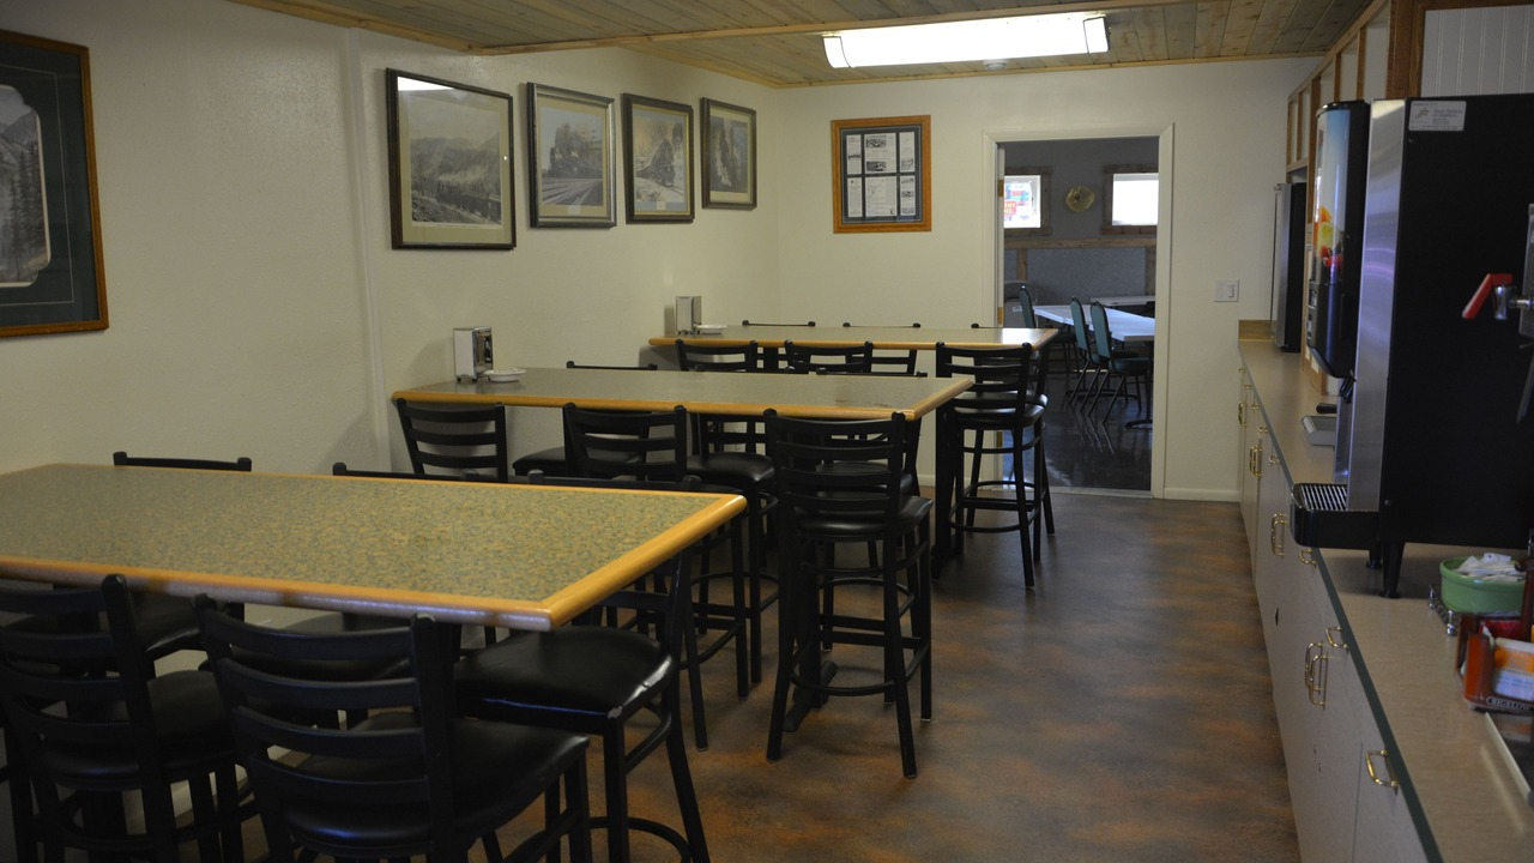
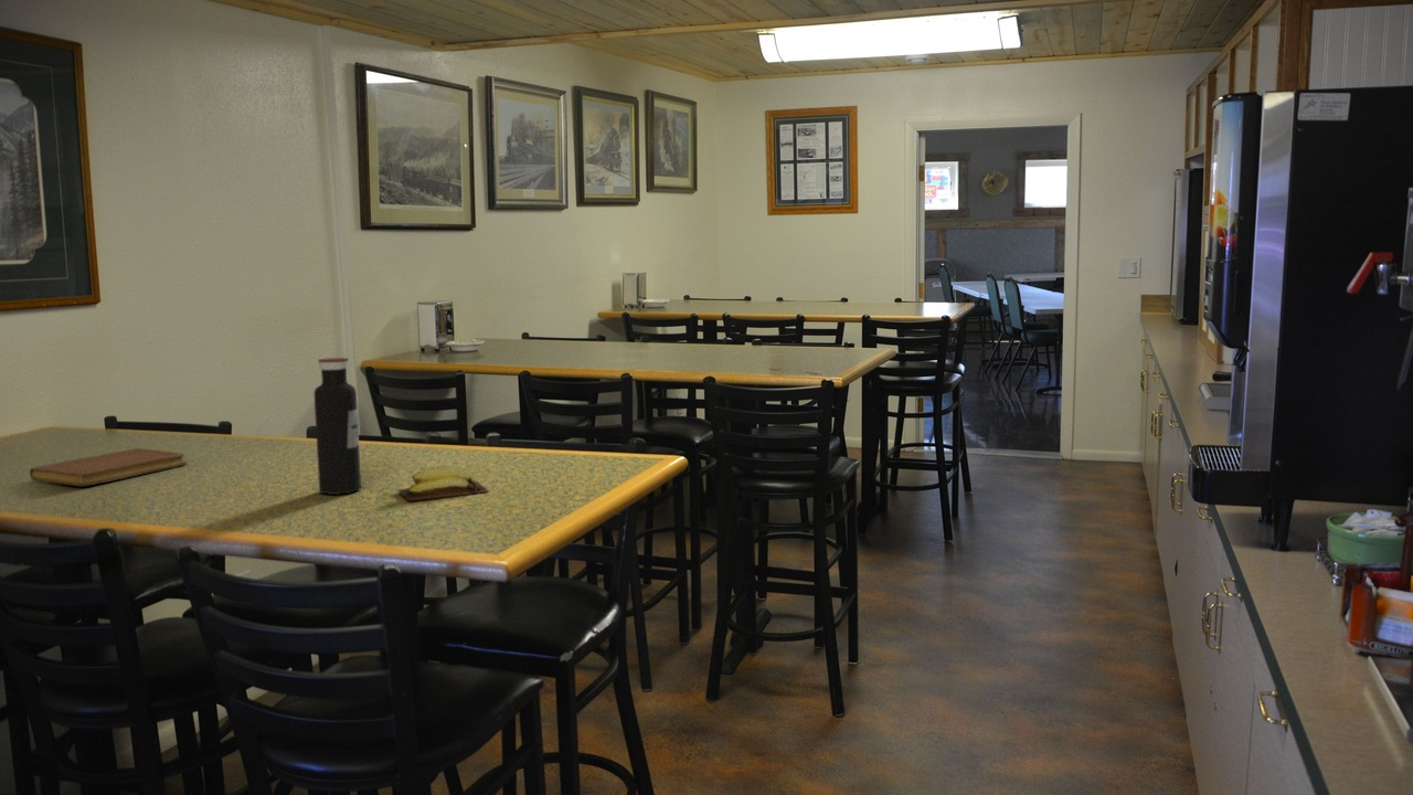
+ notebook [29,447,188,487]
+ banana [396,466,490,502]
+ water bottle [312,357,362,496]
